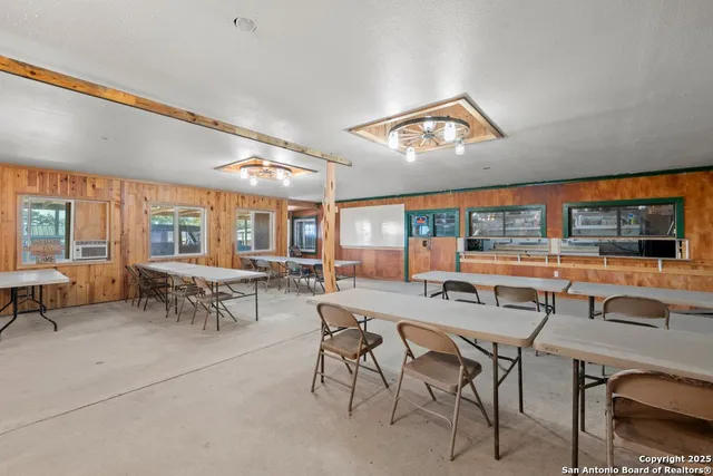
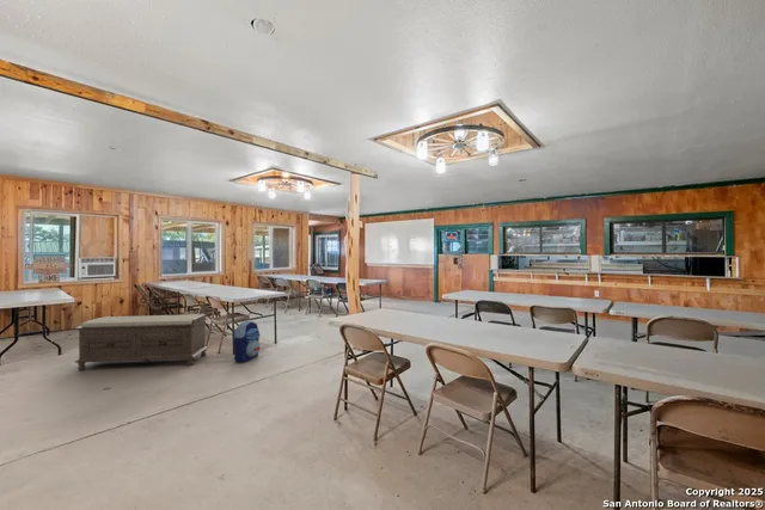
+ bench [74,313,209,371]
+ backpack [232,319,262,364]
